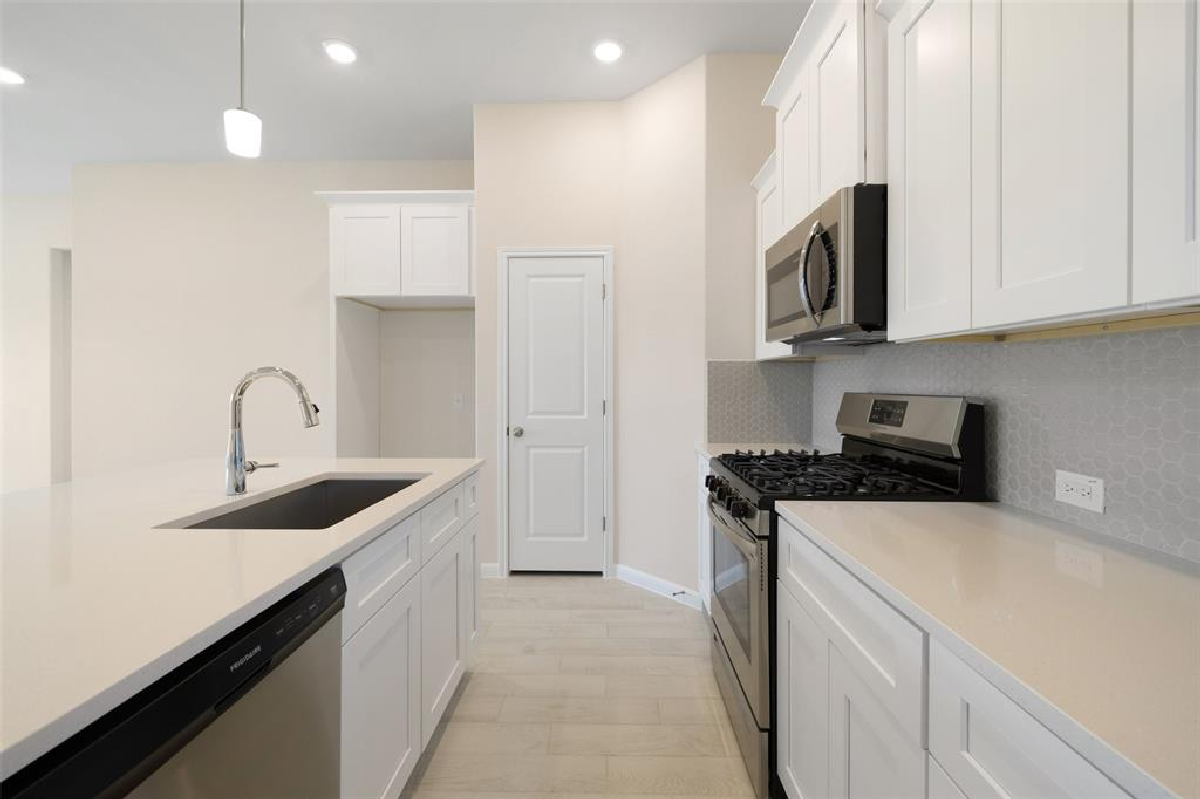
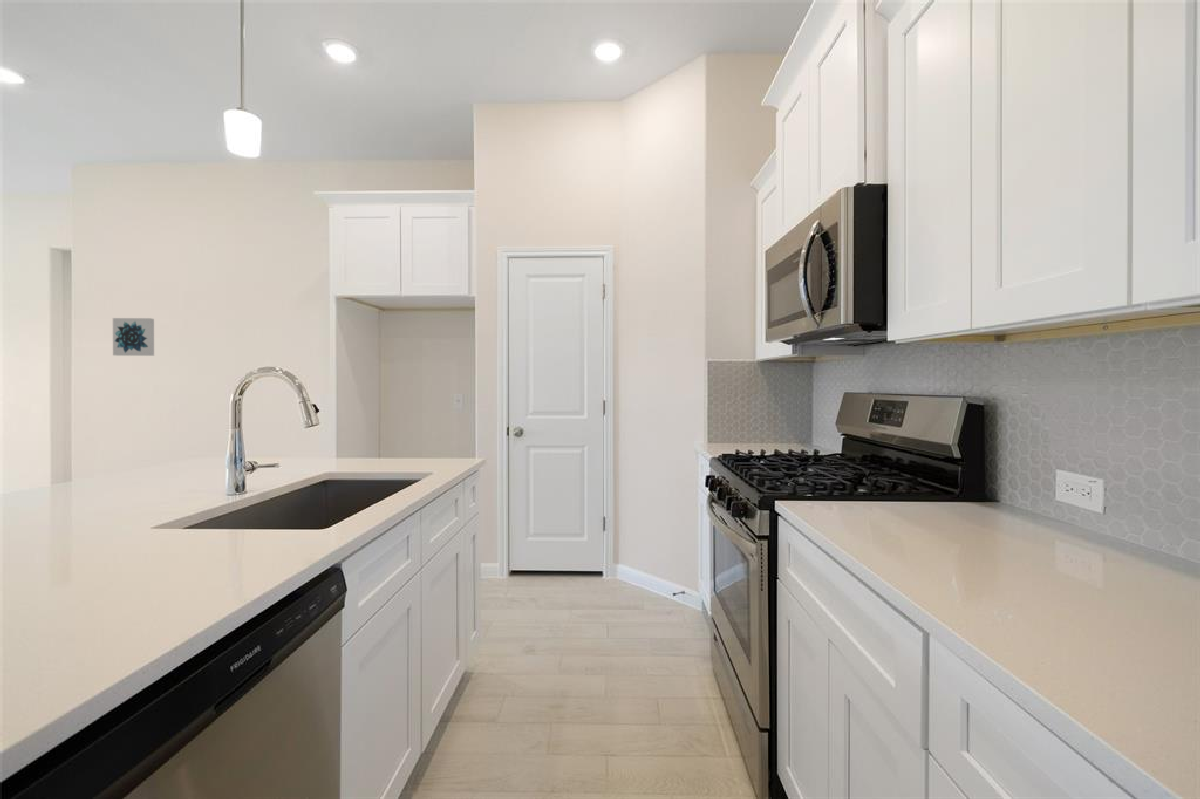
+ wall art [112,317,155,357]
